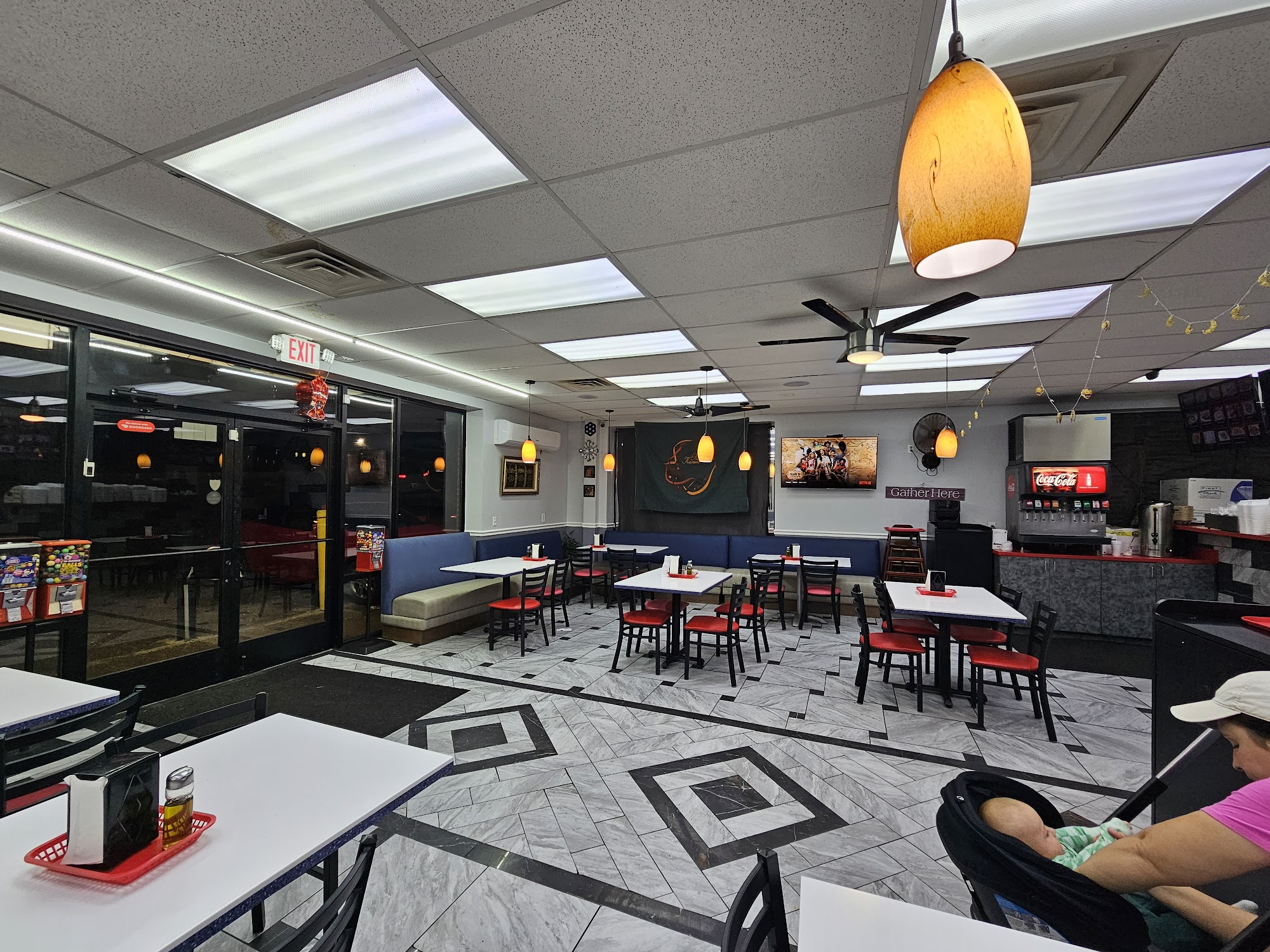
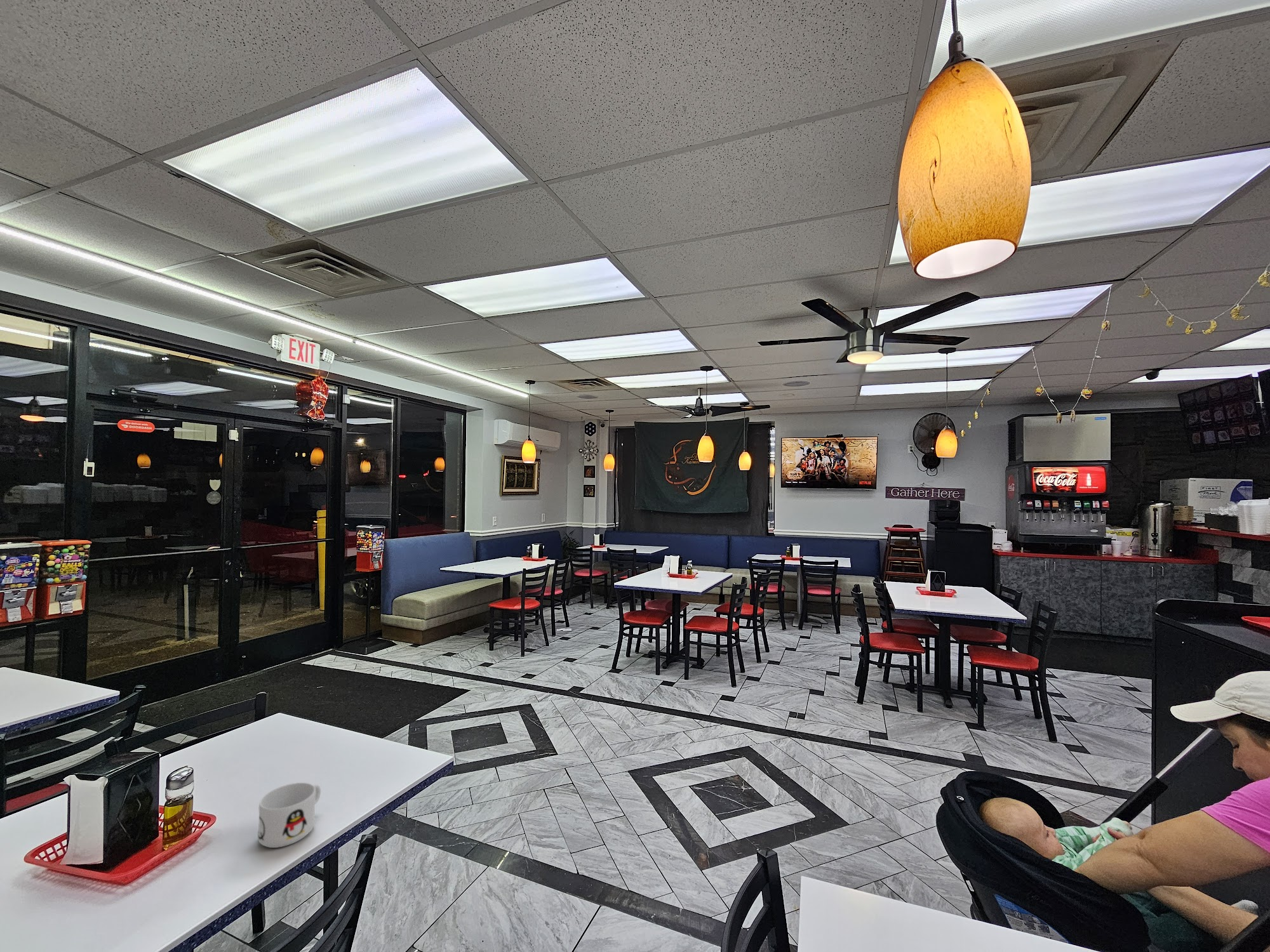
+ mug [257,782,321,849]
